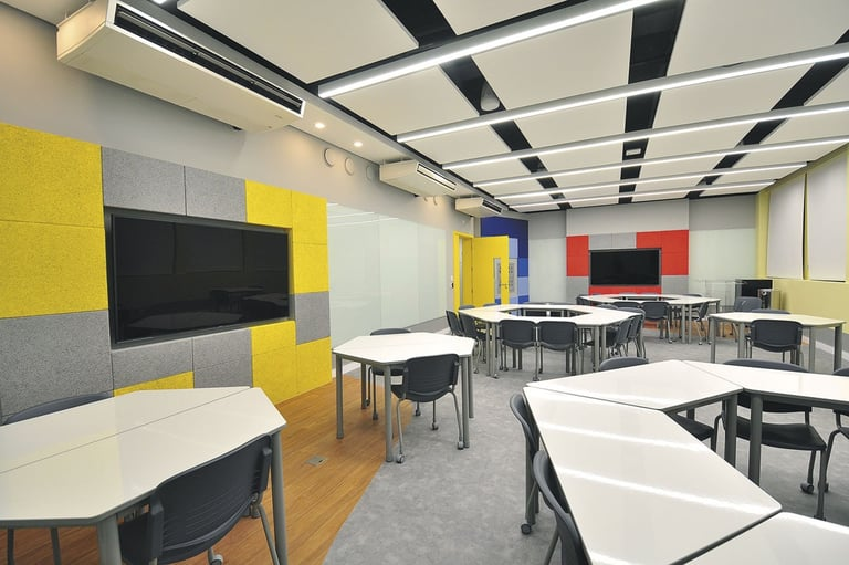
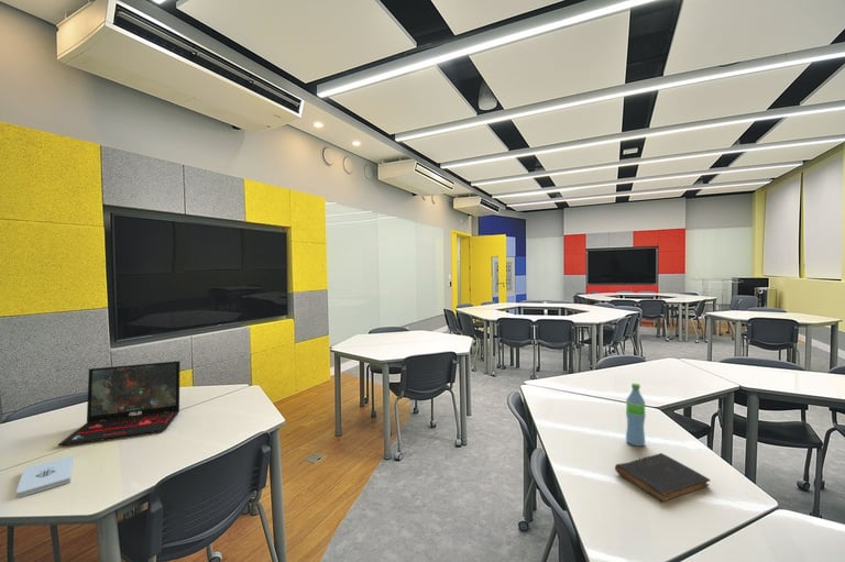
+ notepad [15,454,74,498]
+ water bottle [625,382,647,448]
+ laptop [57,360,182,447]
+ book [614,452,711,504]
